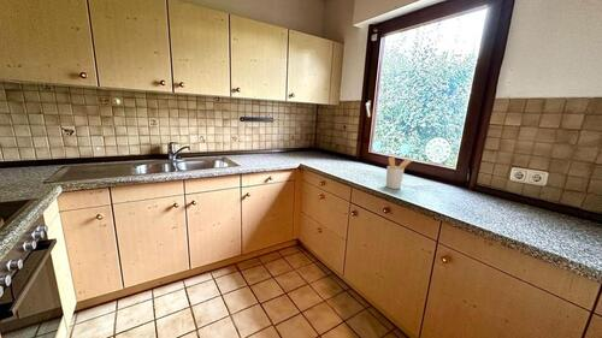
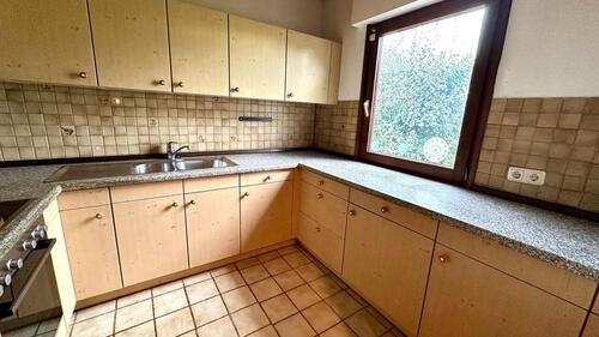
- utensil holder [385,155,413,190]
